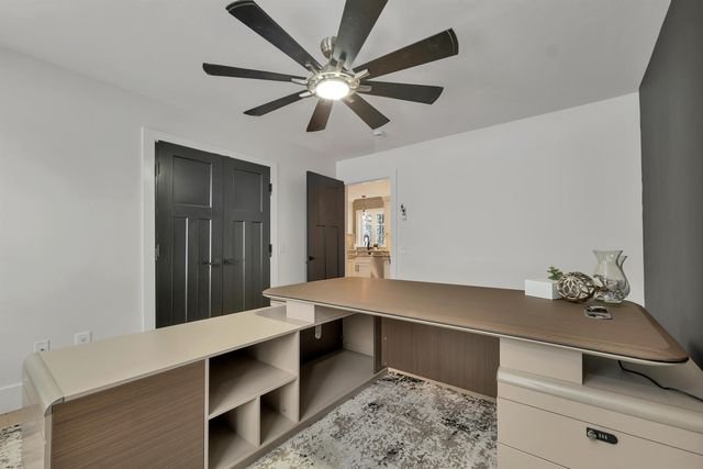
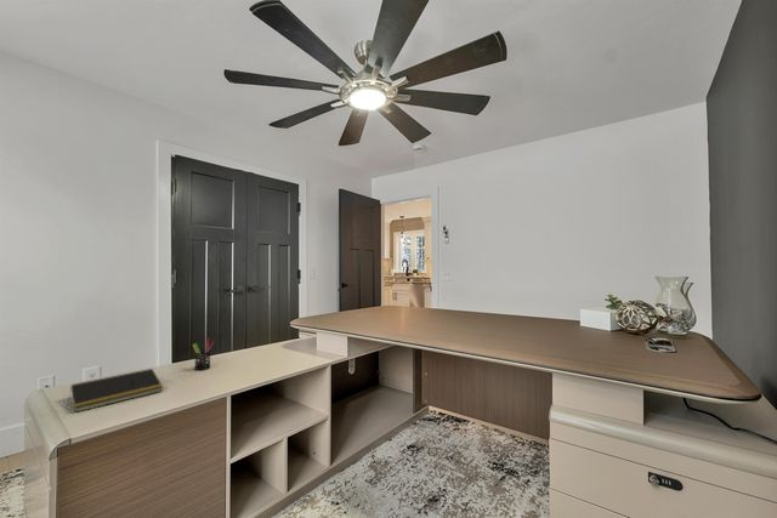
+ pen holder [192,337,216,371]
+ notepad [67,368,164,414]
